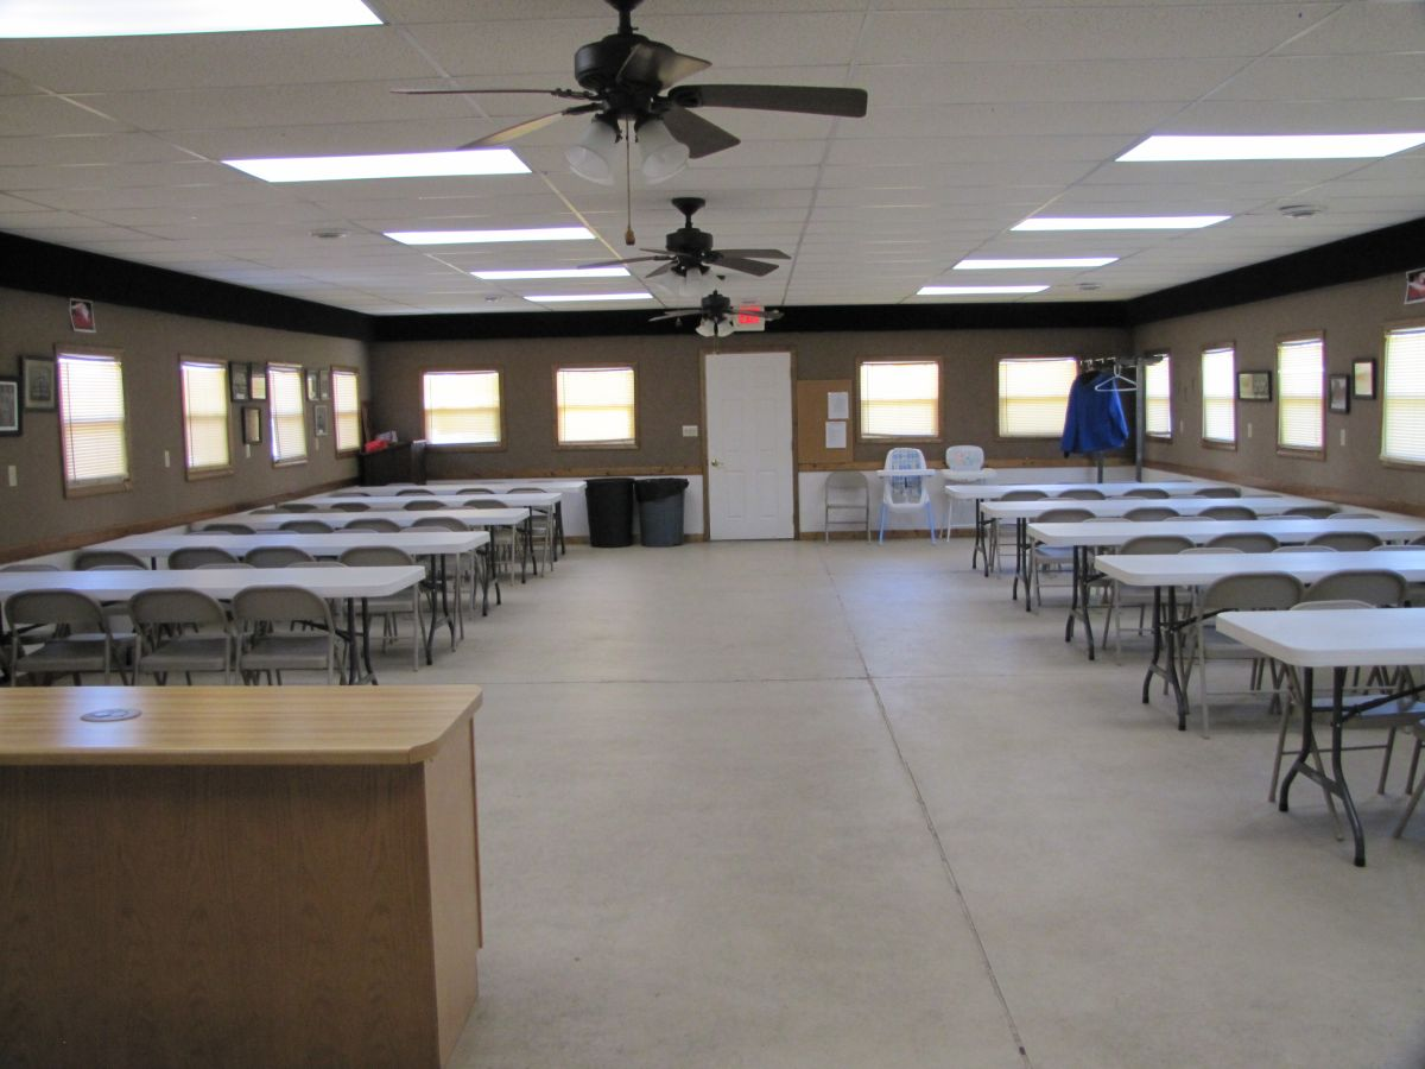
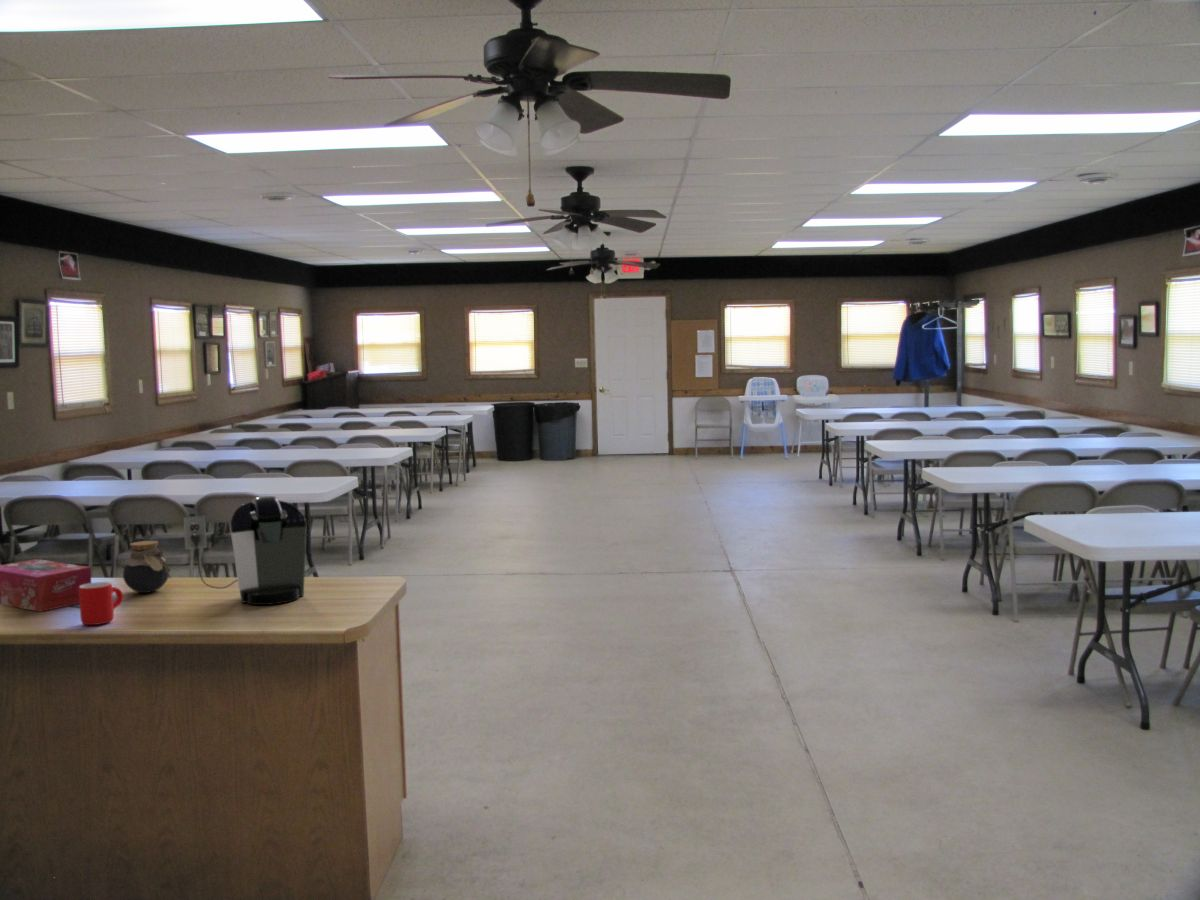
+ mug [79,581,124,626]
+ coffee maker [183,495,307,606]
+ jar [122,540,172,594]
+ tissue box [0,558,92,613]
